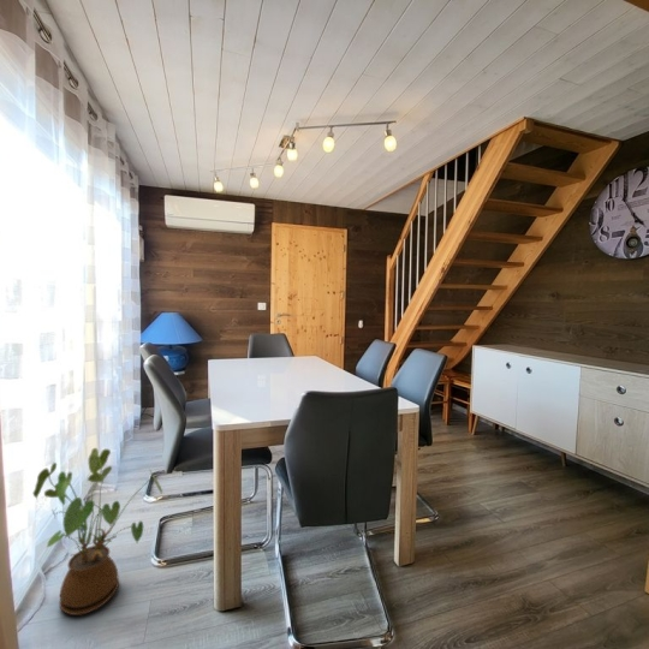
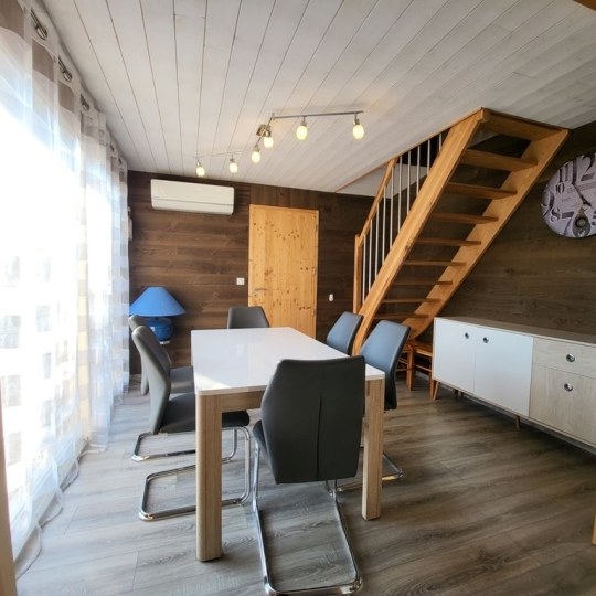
- house plant [31,447,163,617]
